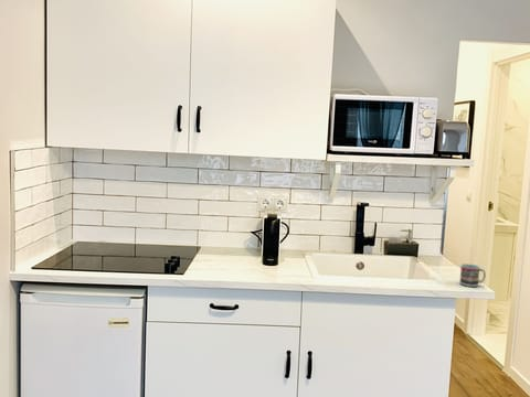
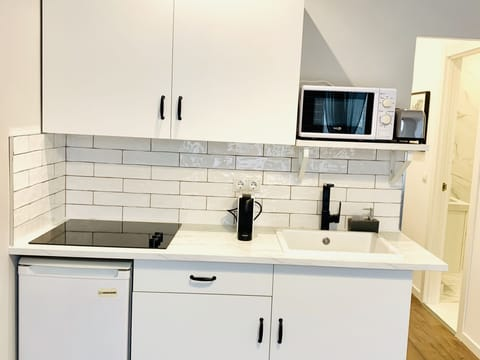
- cup [459,262,487,288]
